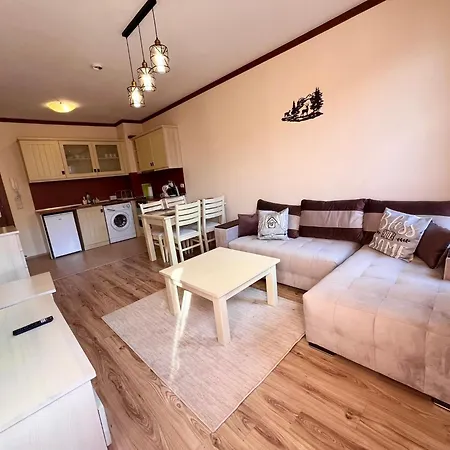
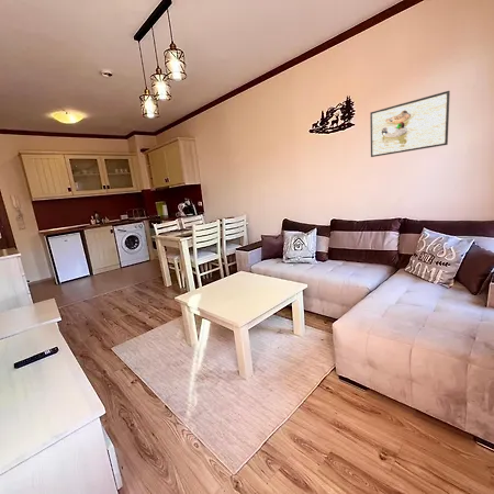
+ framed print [369,90,451,158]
